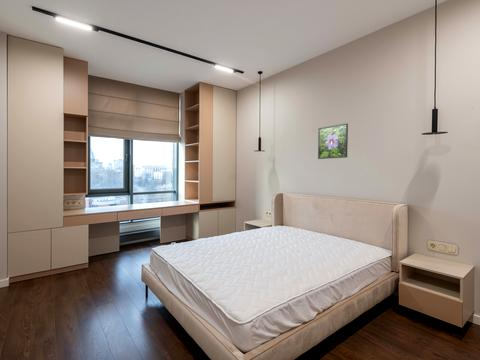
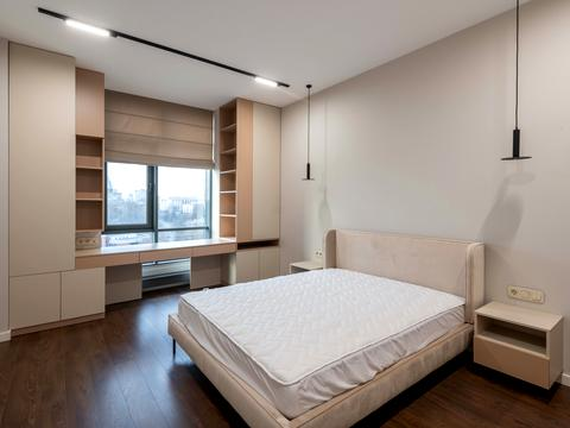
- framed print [317,122,349,160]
